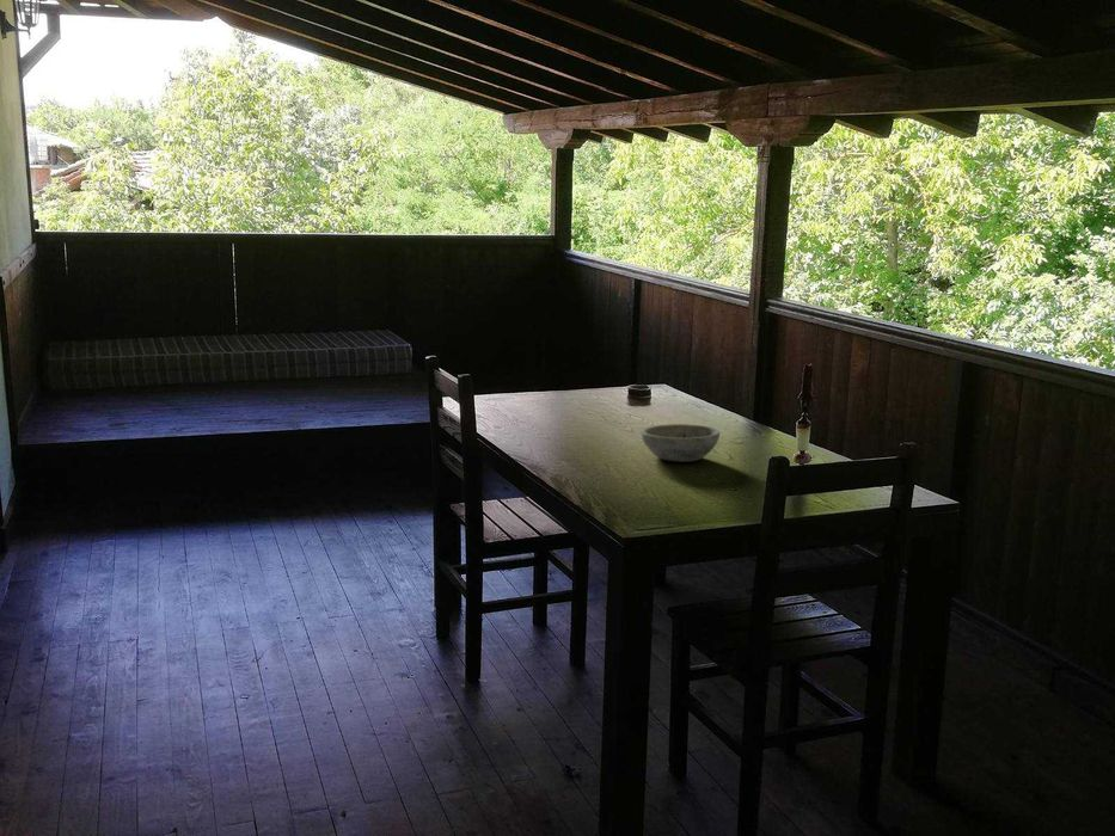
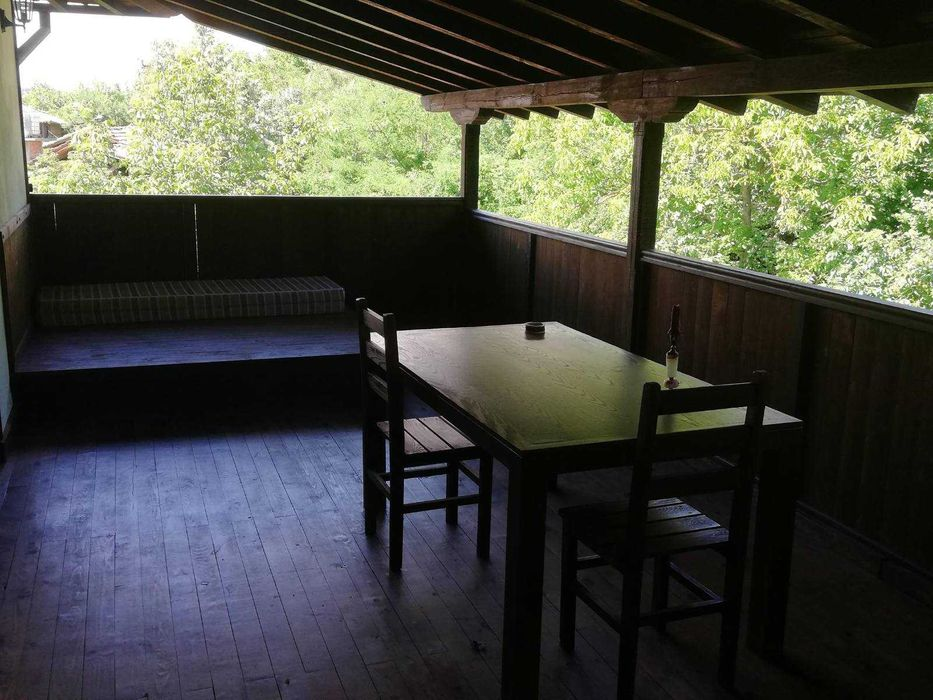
- bowl [641,423,721,463]
